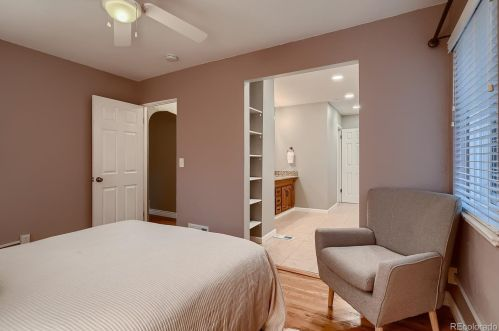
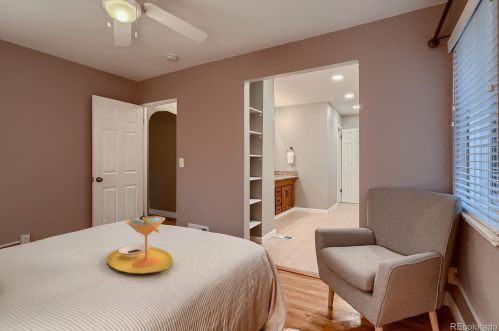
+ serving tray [106,215,174,275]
